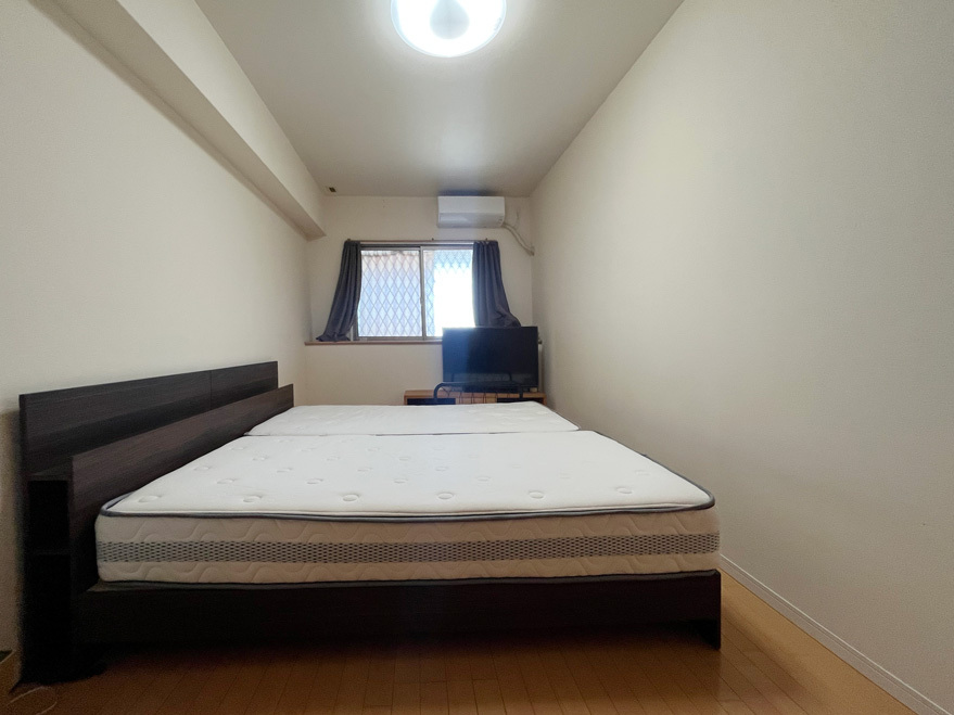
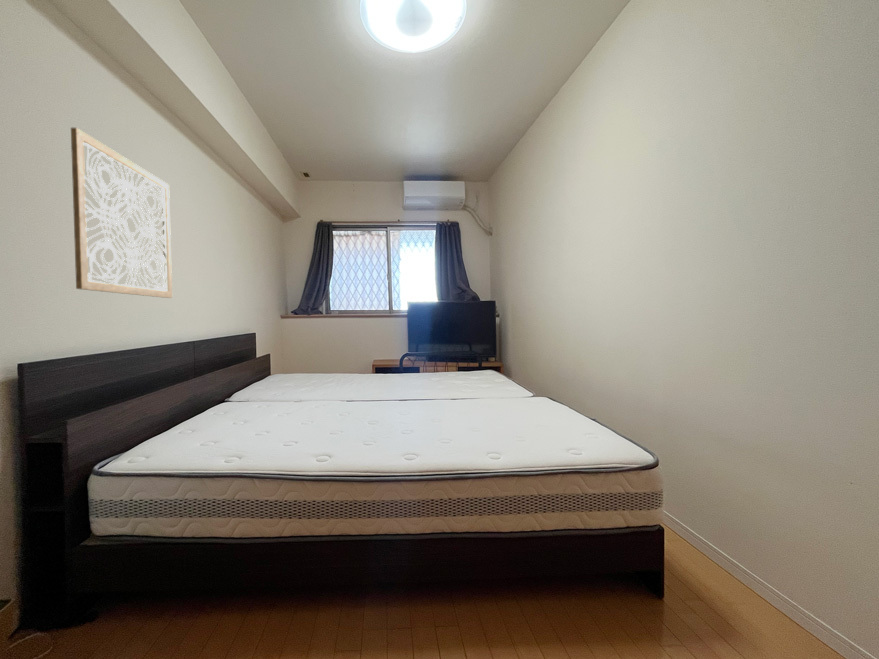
+ wall art [70,126,173,299]
